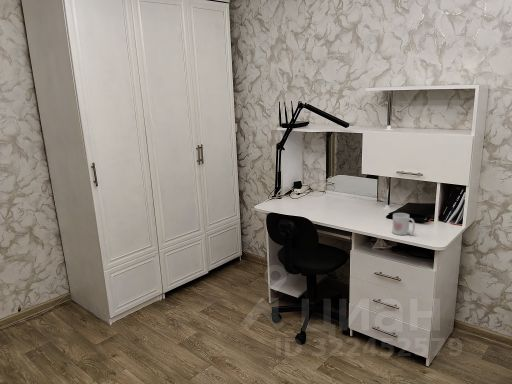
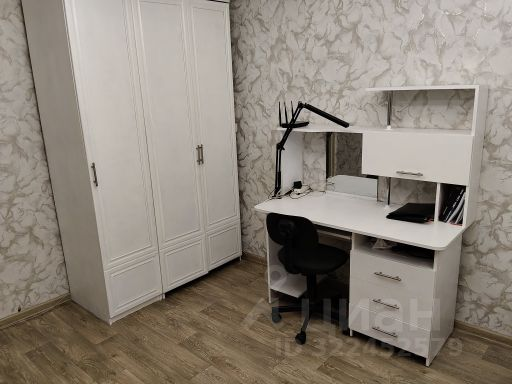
- mug [391,212,416,236]
